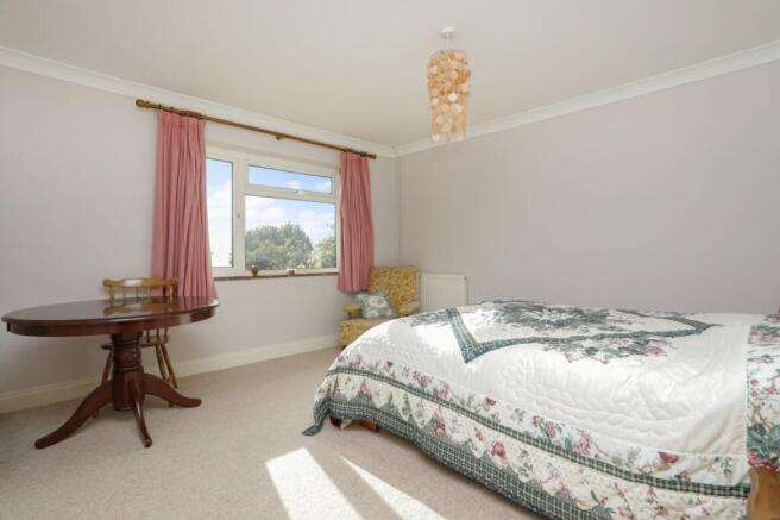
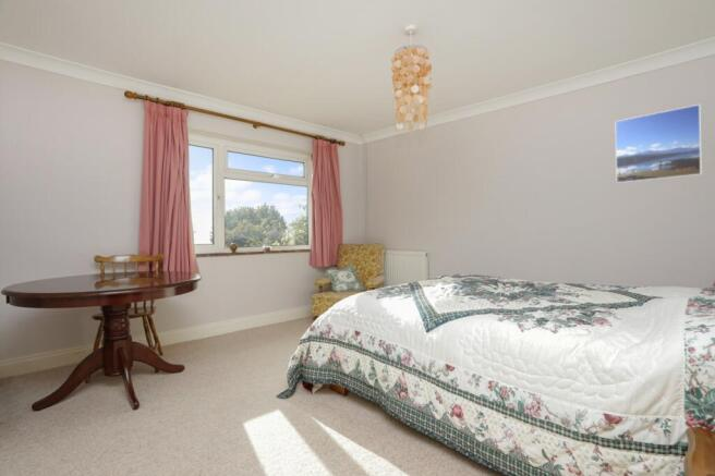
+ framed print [615,103,703,184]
